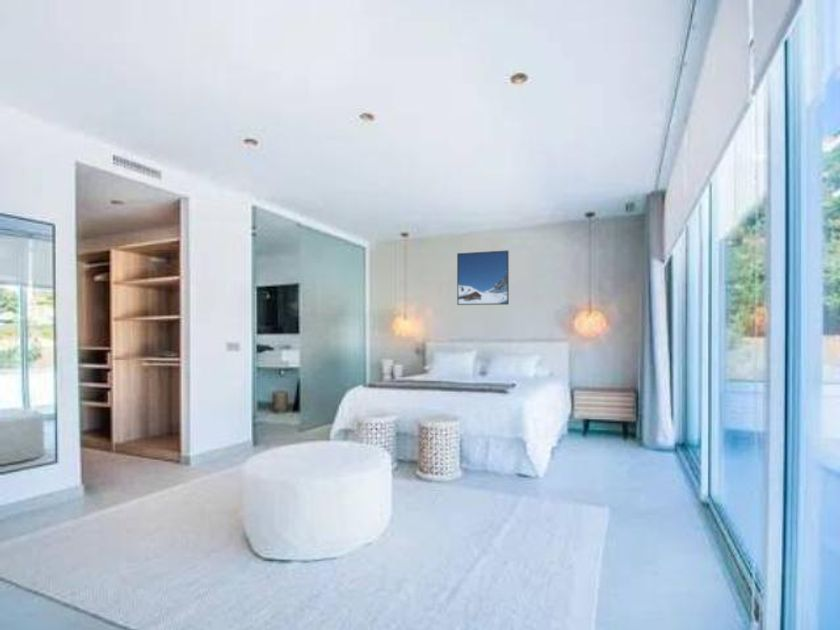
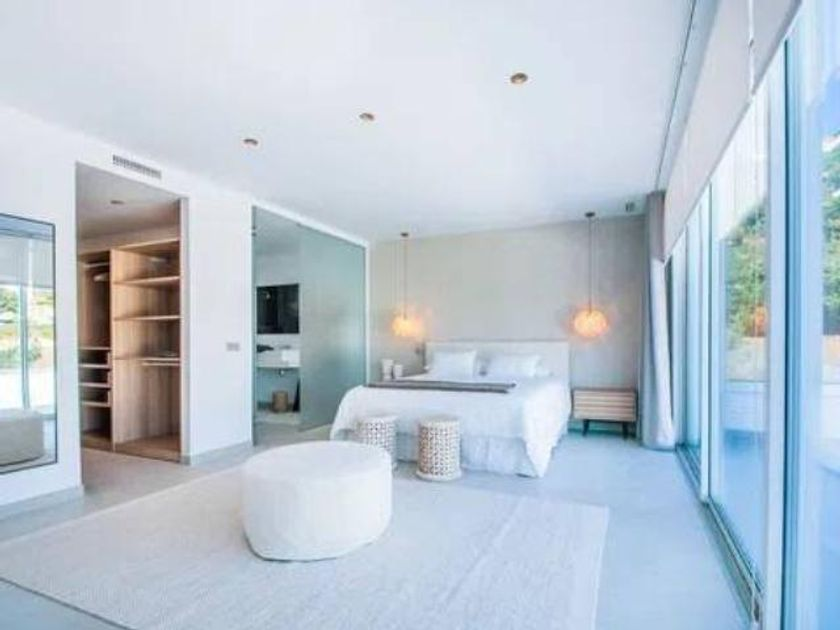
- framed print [456,249,510,306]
